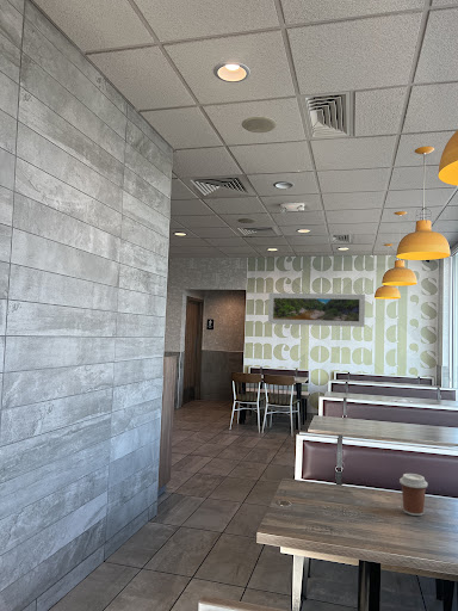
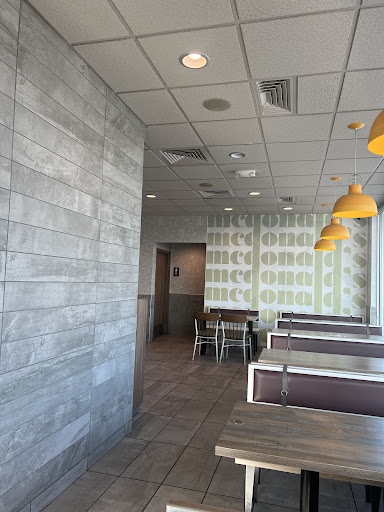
- coffee cup [398,473,429,517]
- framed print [267,292,366,328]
